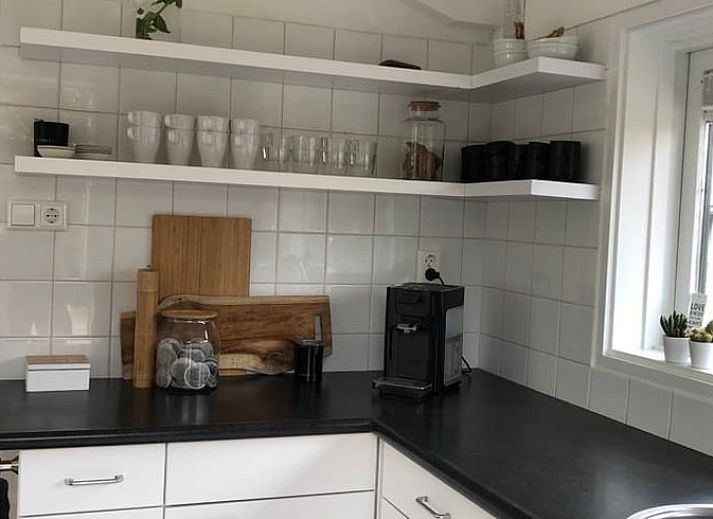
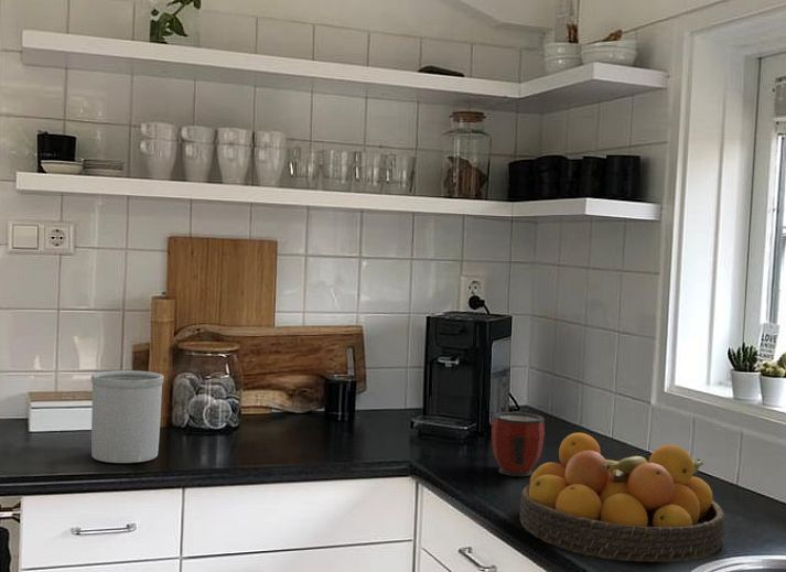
+ utensil holder [90,369,165,464]
+ fruit bowl [519,432,725,563]
+ mug [491,411,546,477]
